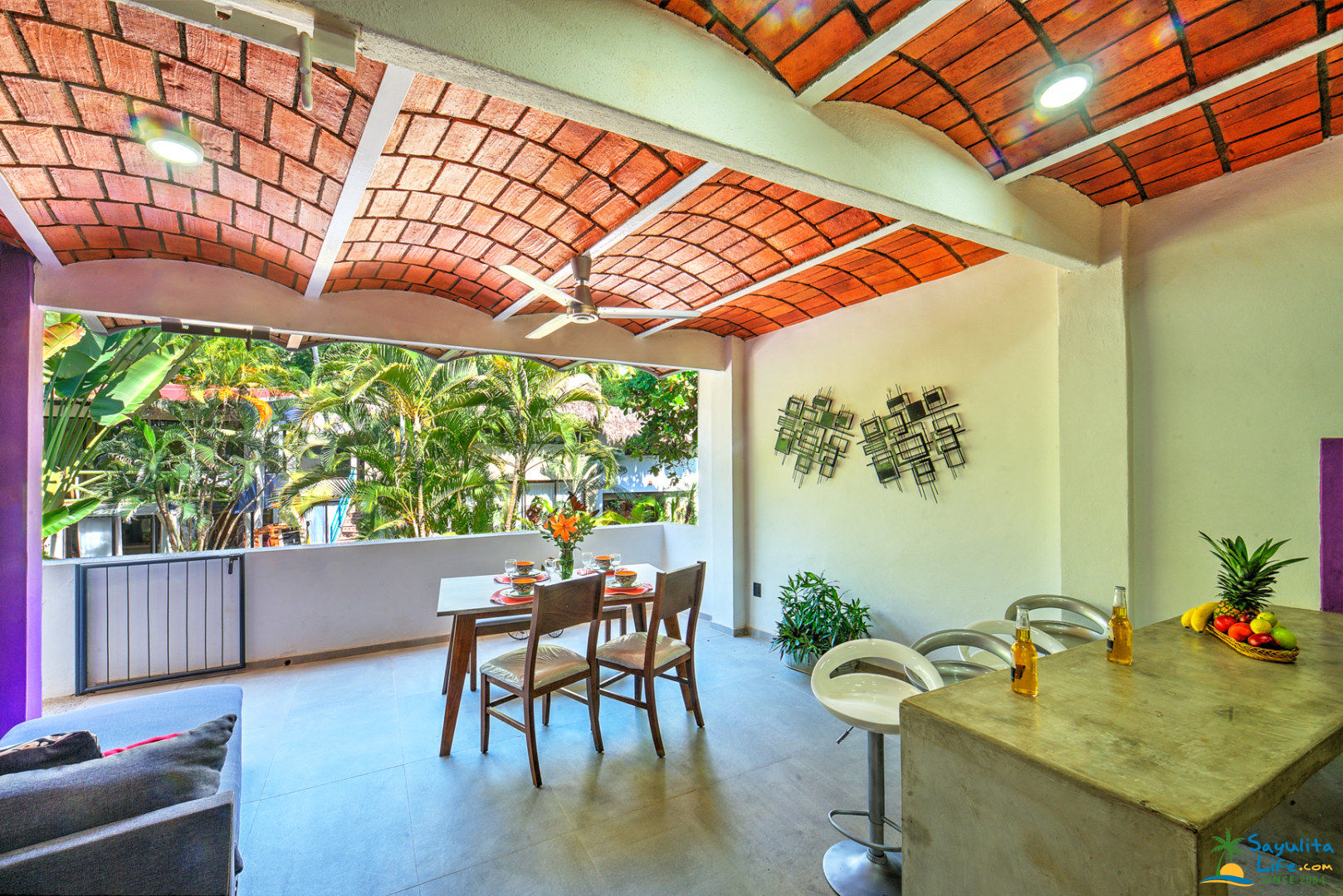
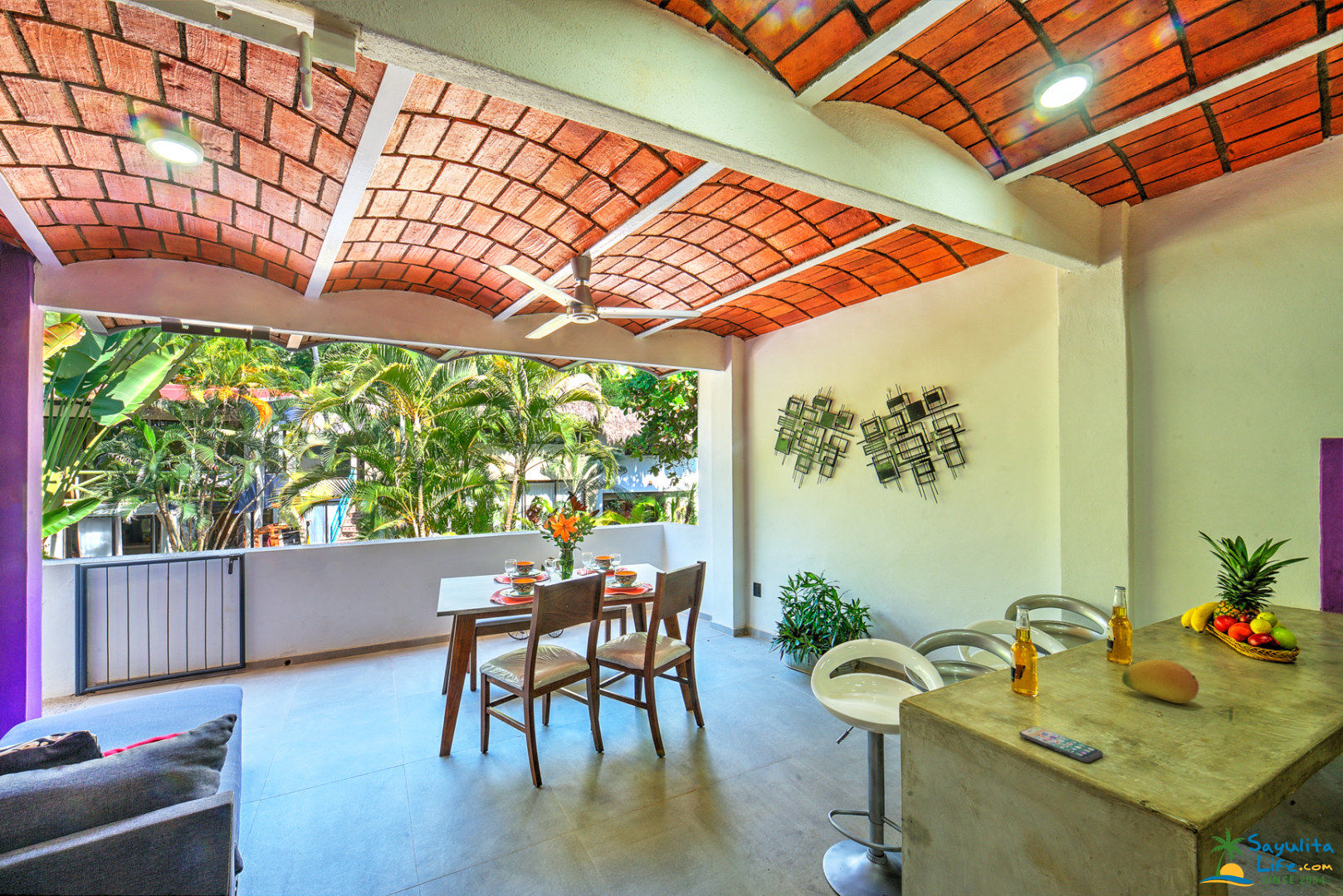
+ smartphone [1018,725,1104,763]
+ fruit [1121,659,1199,704]
